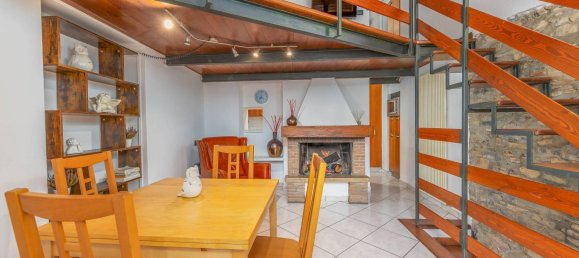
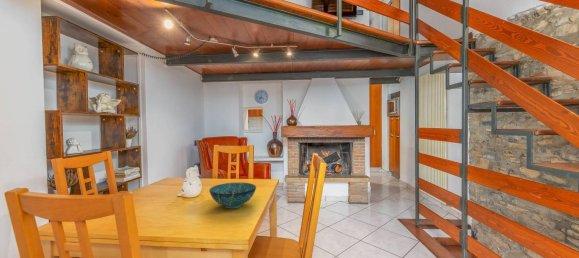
+ bowl [208,182,257,209]
